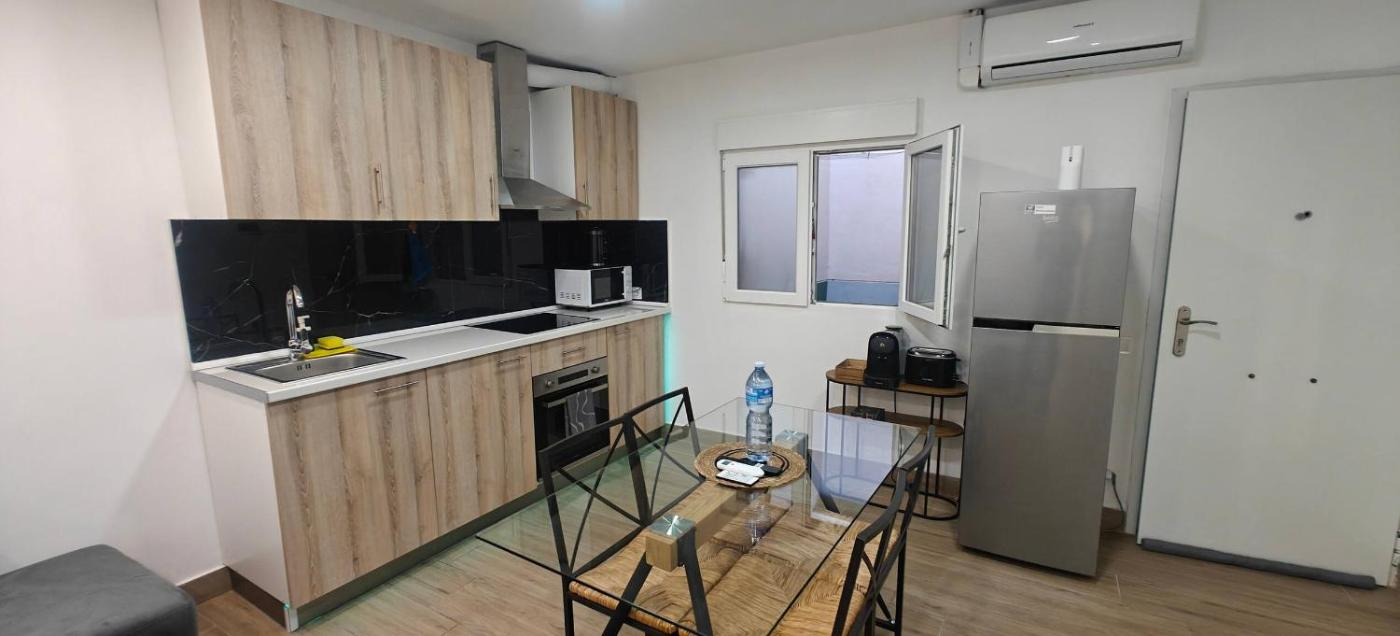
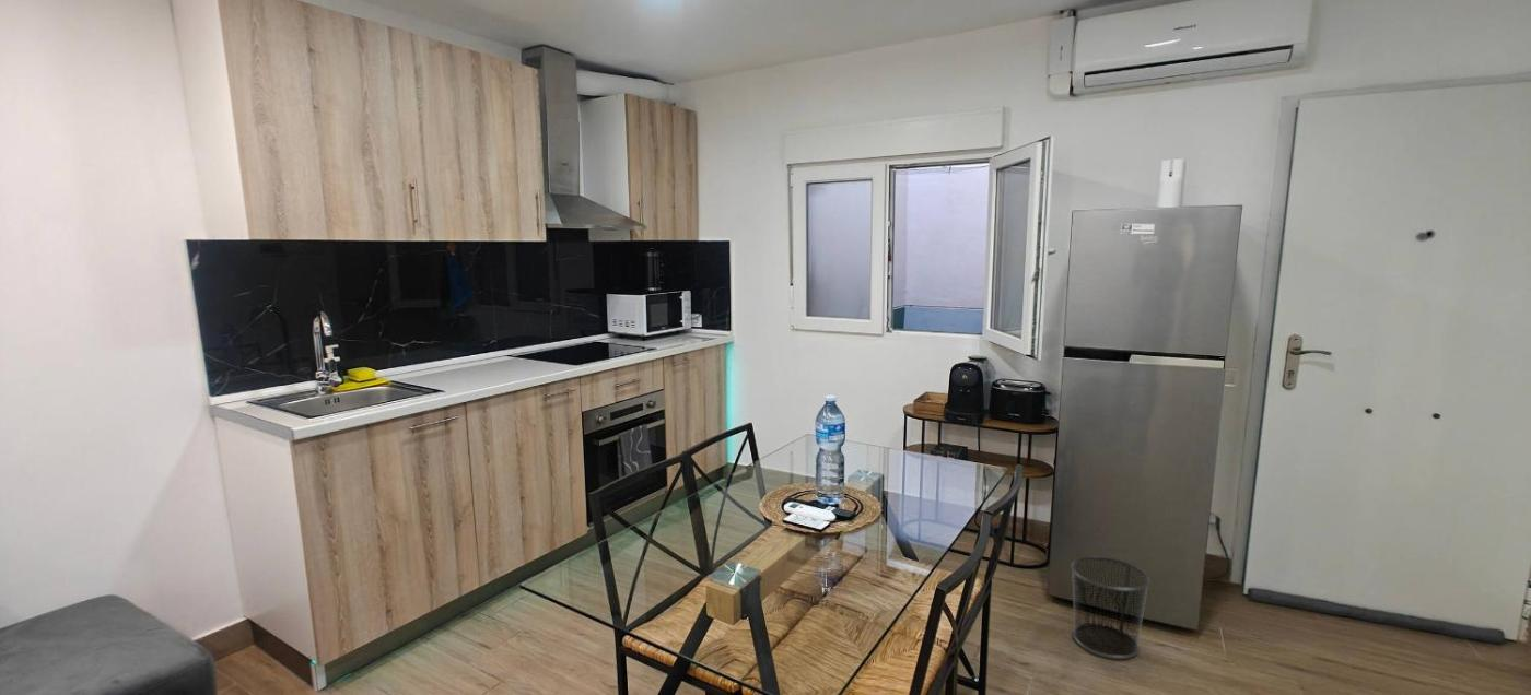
+ waste bin [1070,555,1152,660]
